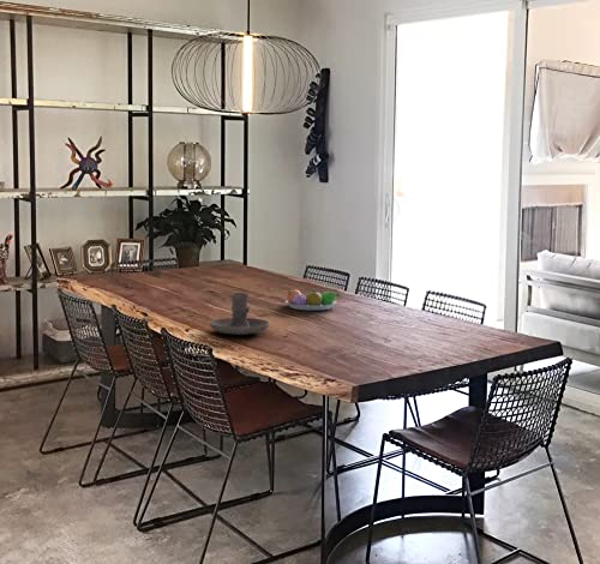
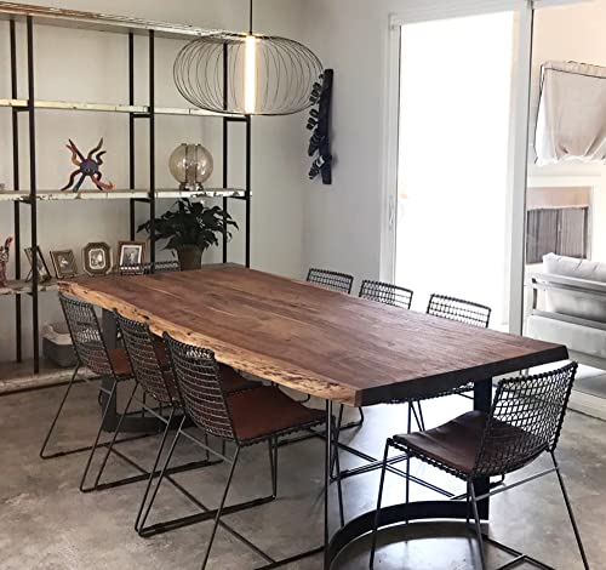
- fruit bowl [284,288,341,311]
- candle holder [209,292,271,336]
